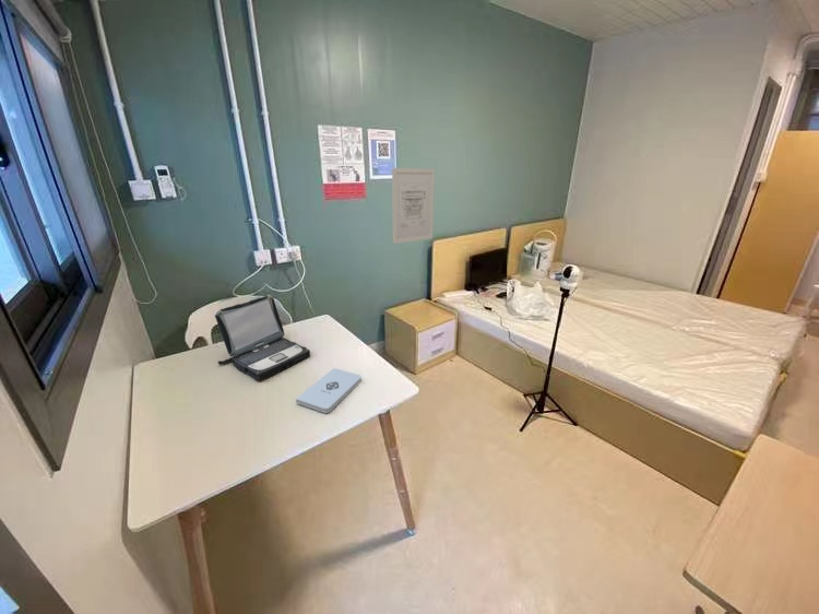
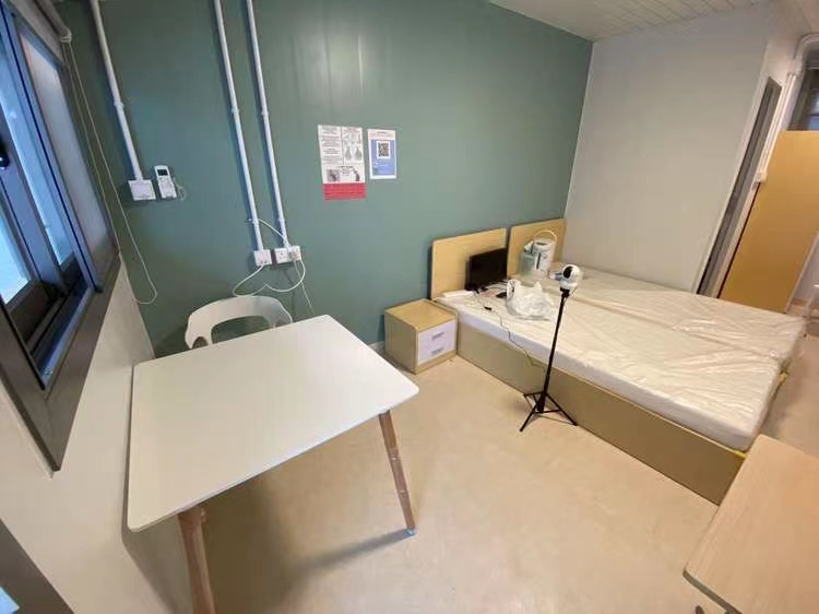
- wall art [391,167,436,245]
- laptop [214,294,311,381]
- notepad [295,367,363,414]
